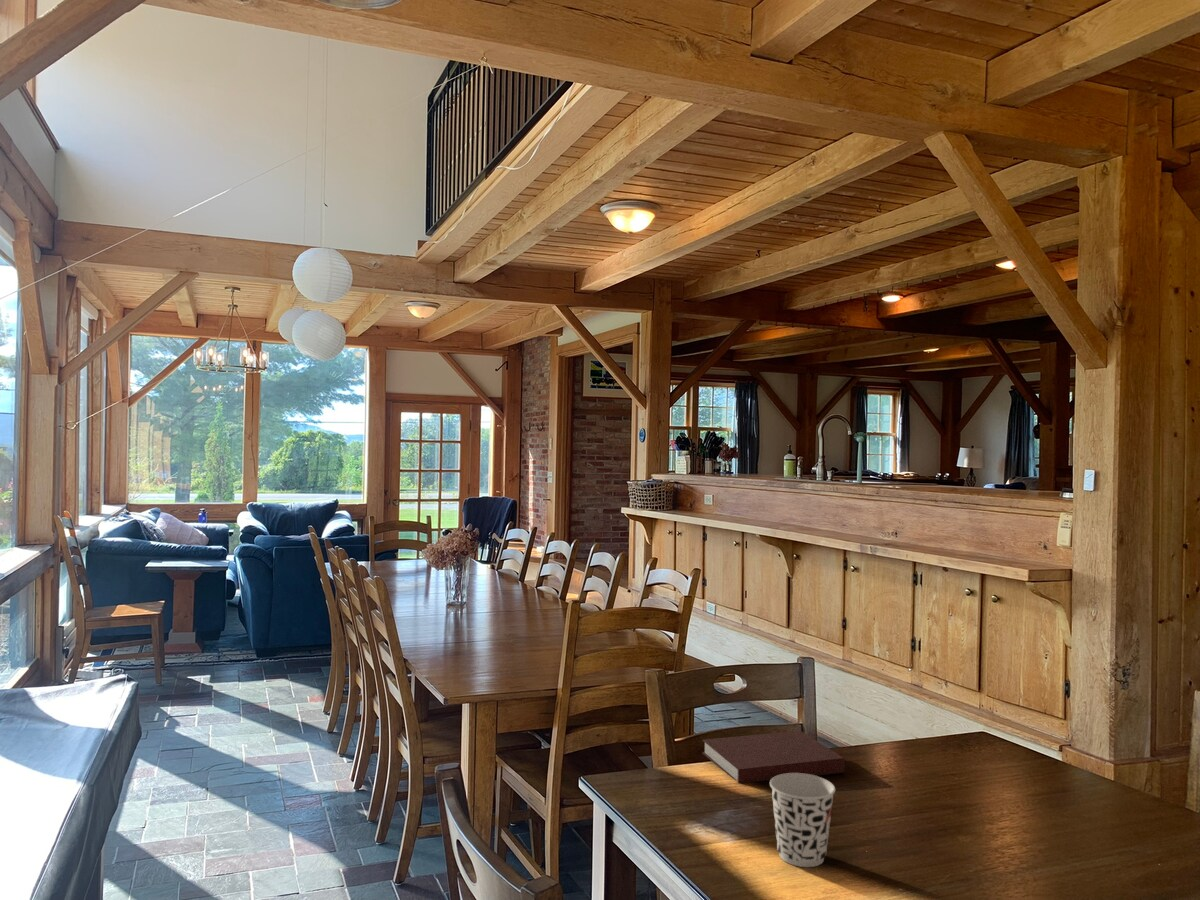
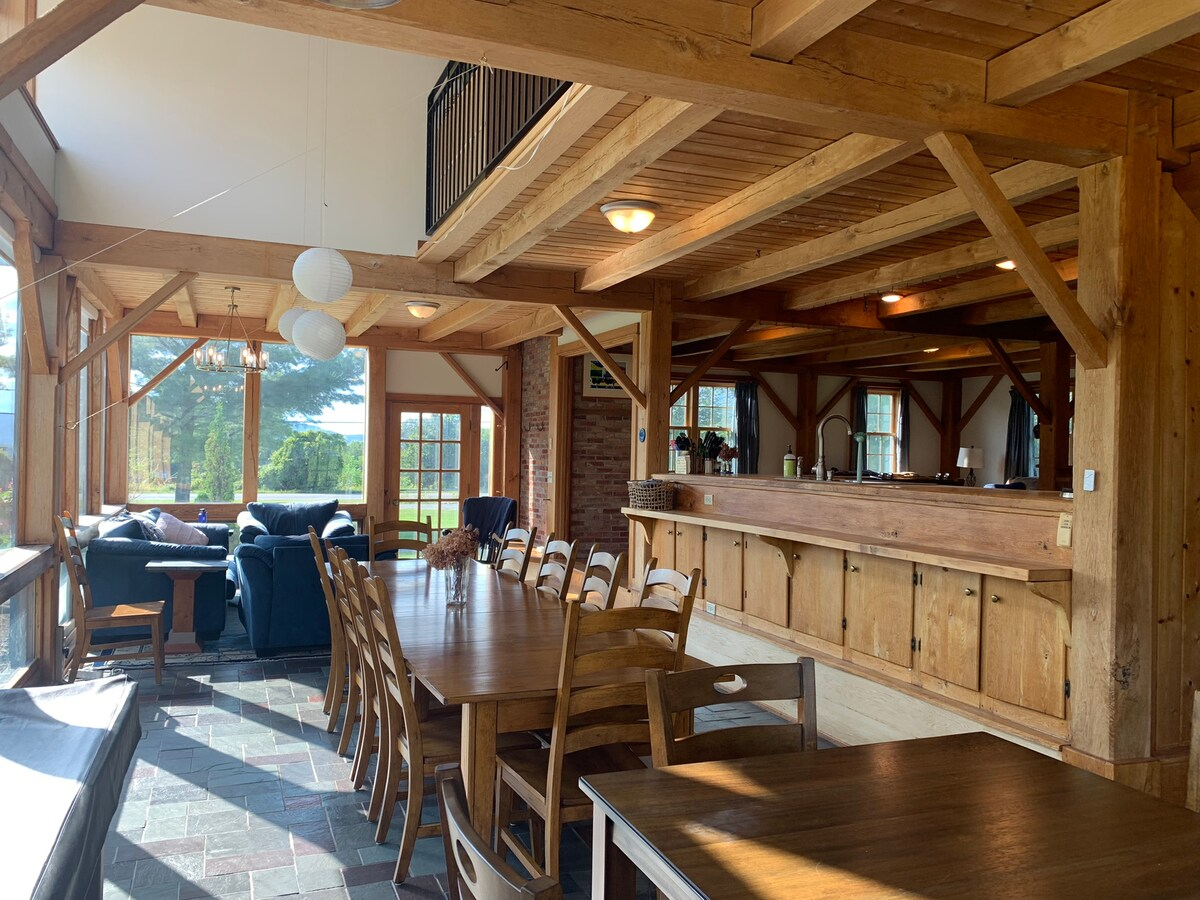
- cup [769,773,836,868]
- notebook [701,730,846,784]
